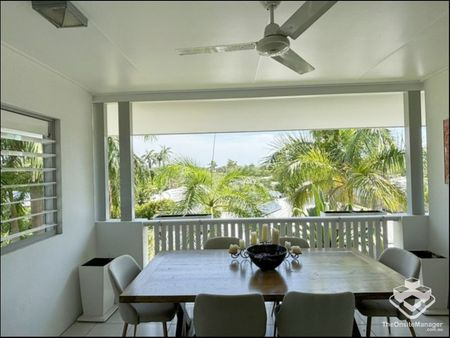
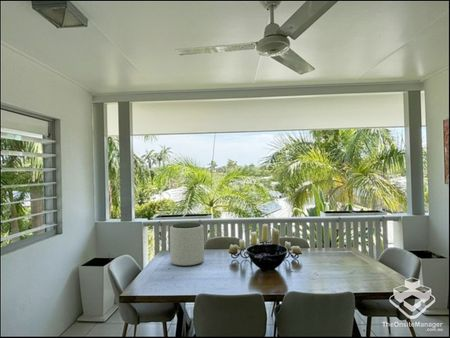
+ plant pot [169,222,205,267]
